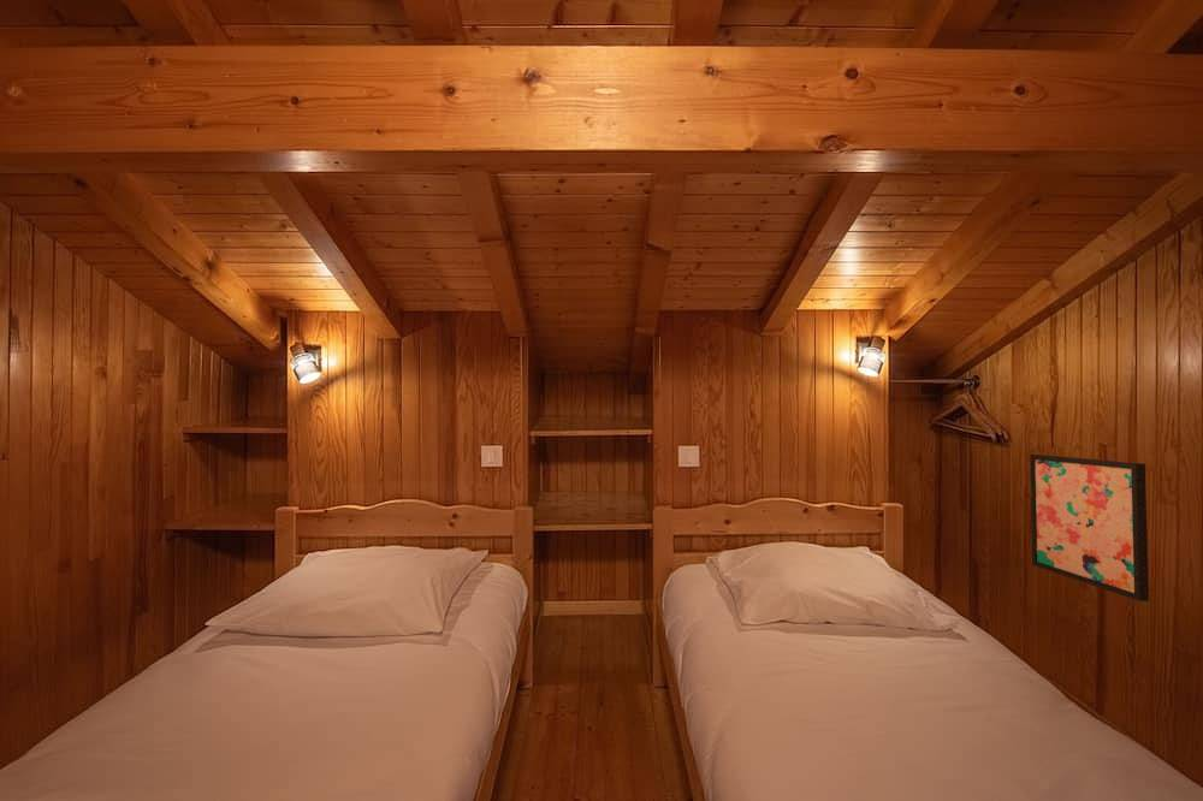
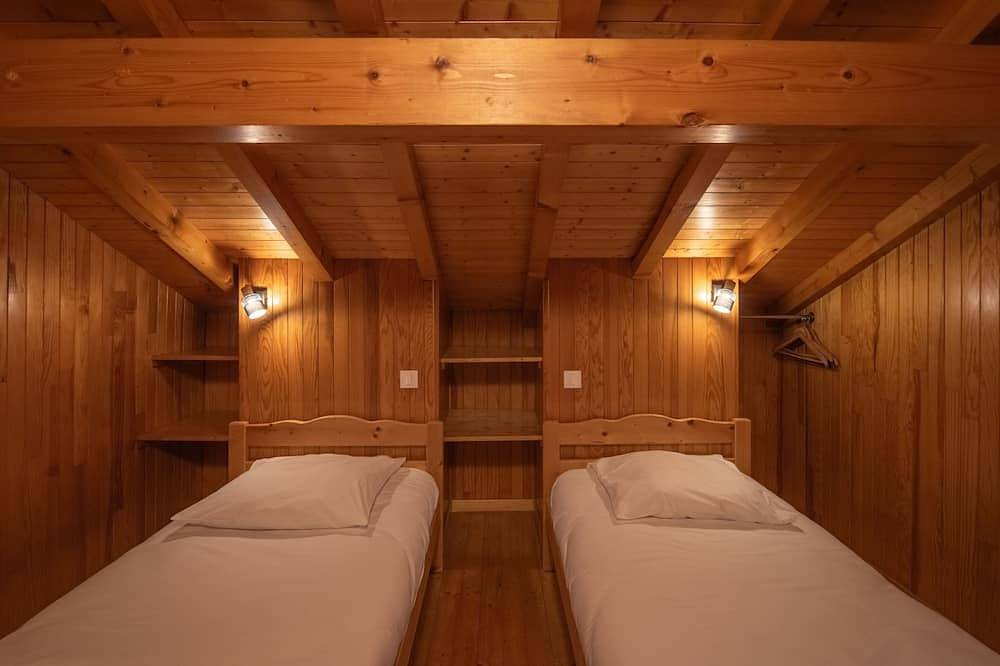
- wall art [1029,453,1150,603]
